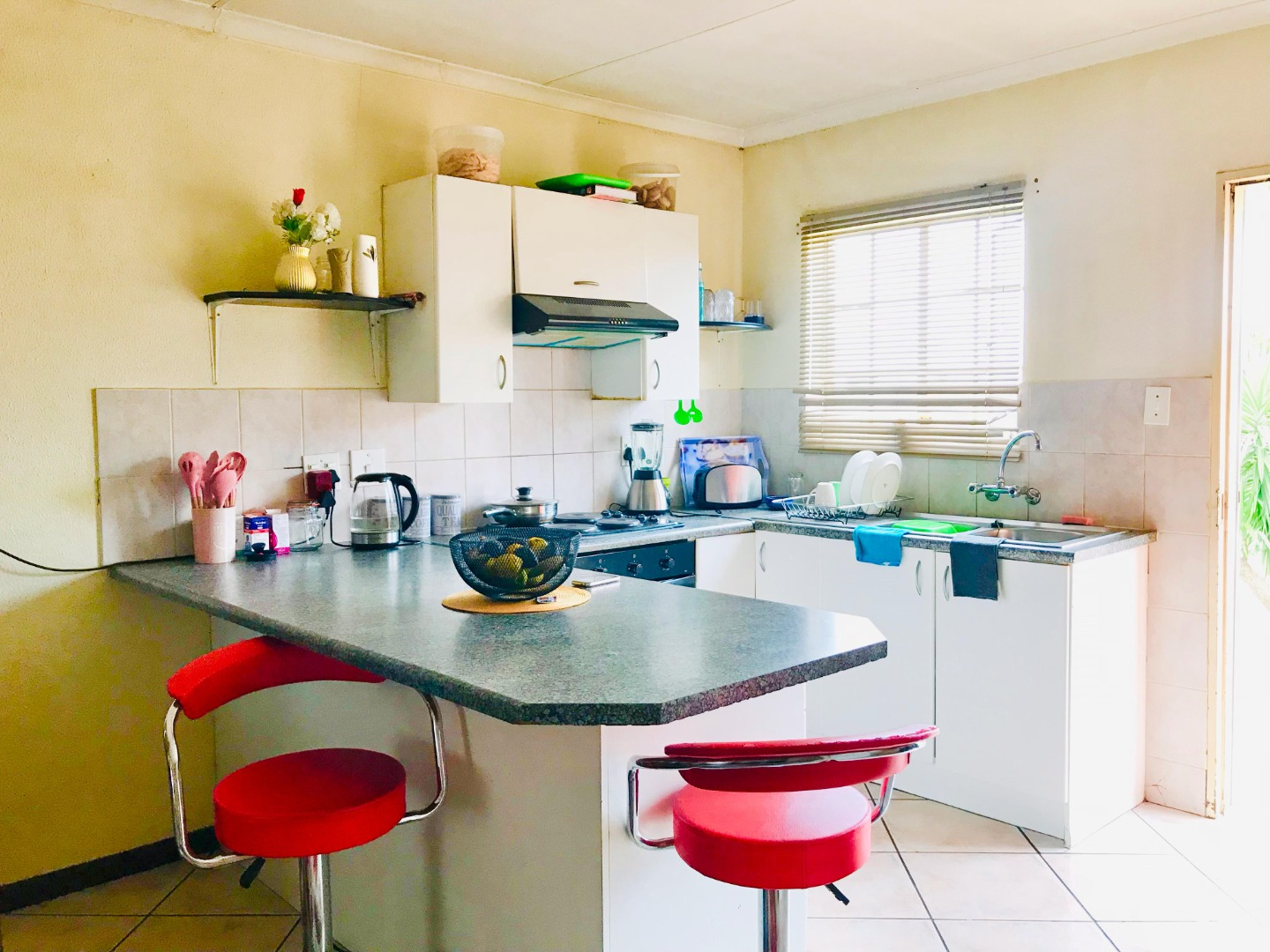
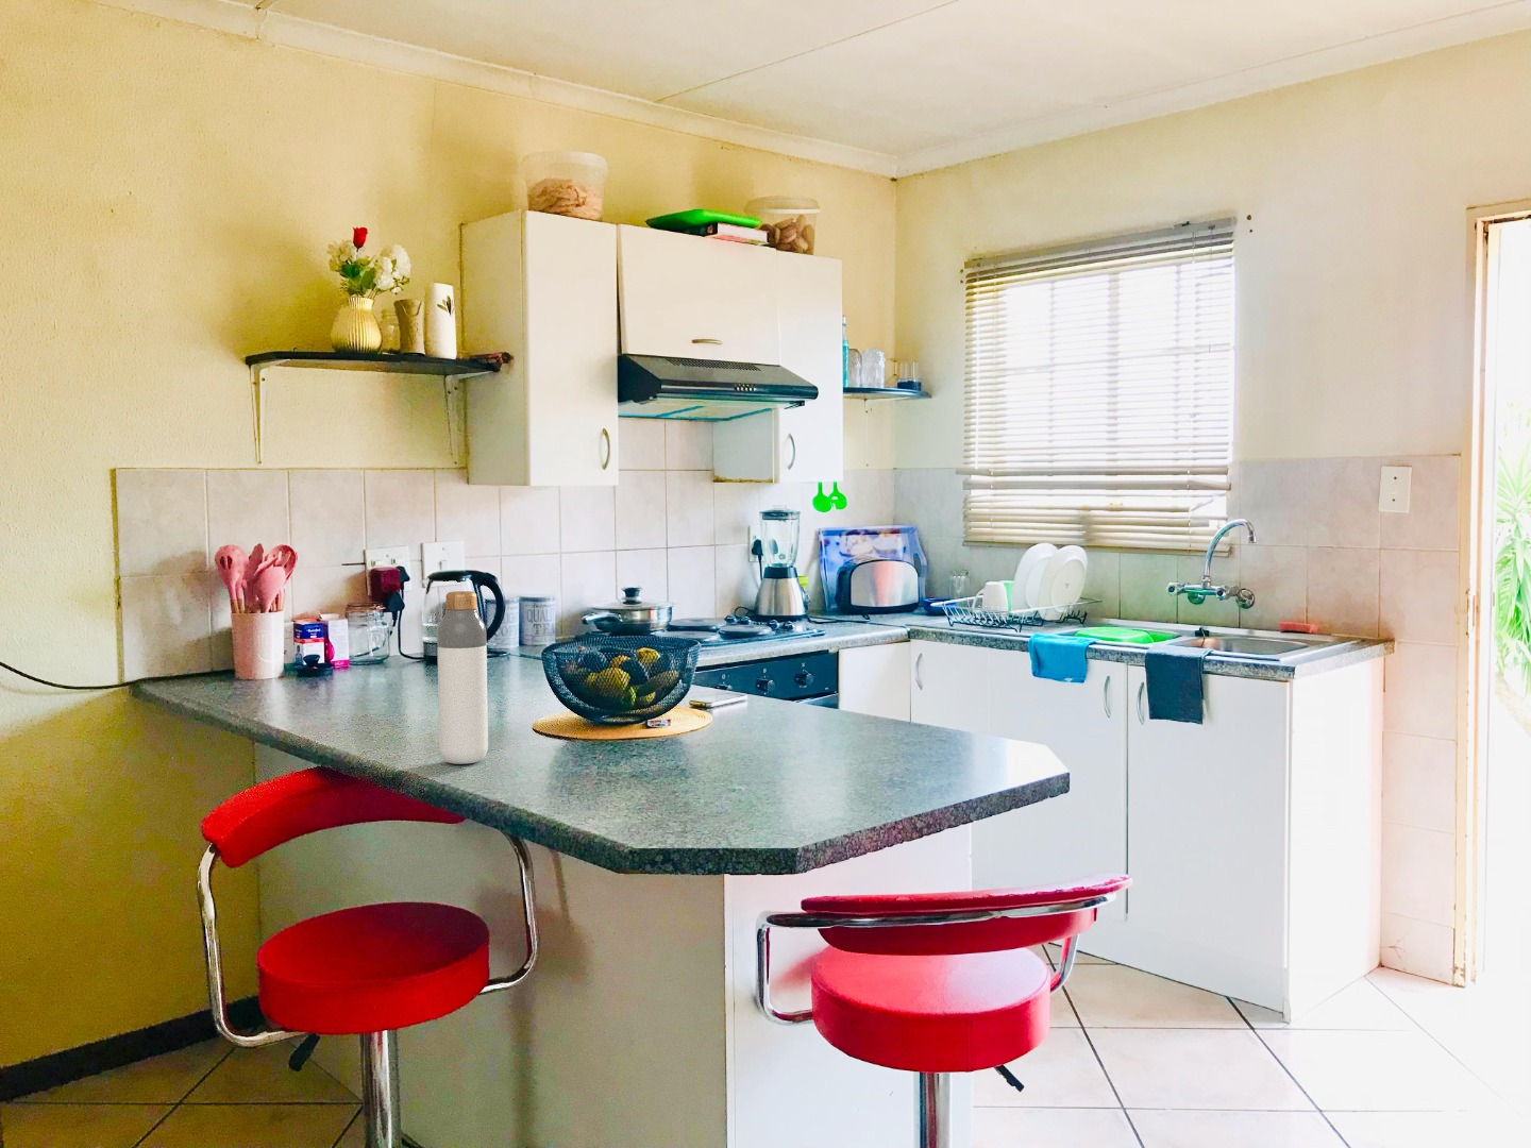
+ bottle [436,590,489,766]
